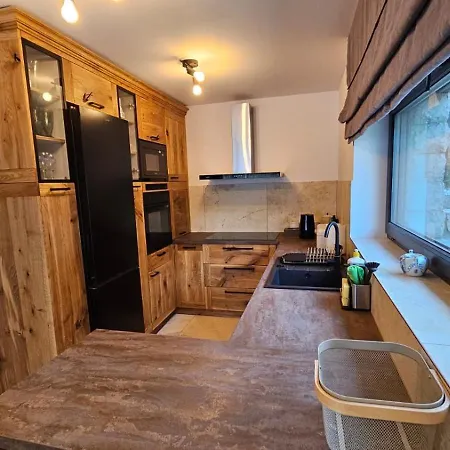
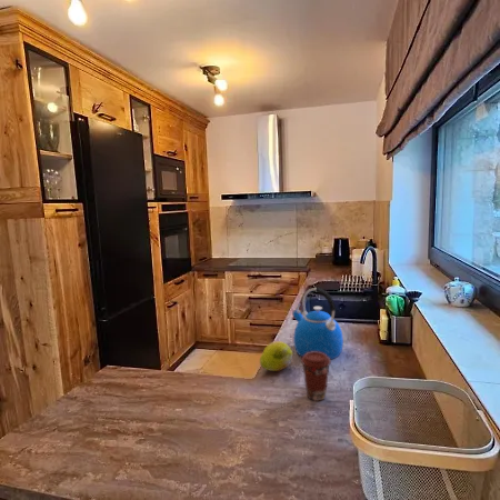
+ coffee cup [300,351,332,402]
+ kettle [291,287,344,360]
+ fruit [259,340,294,372]
